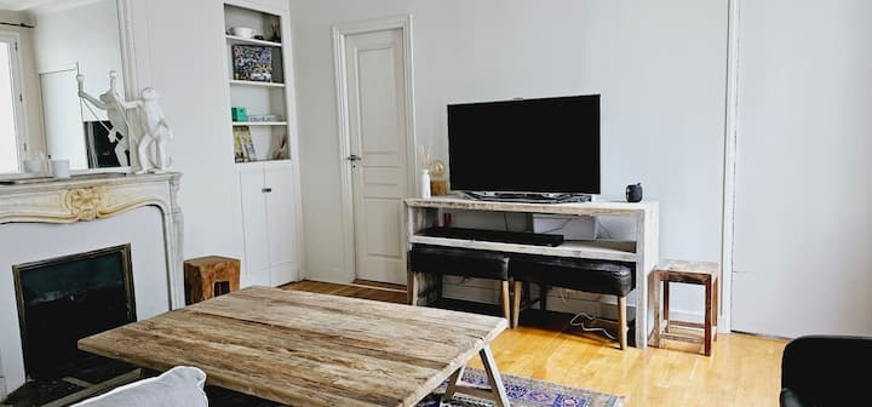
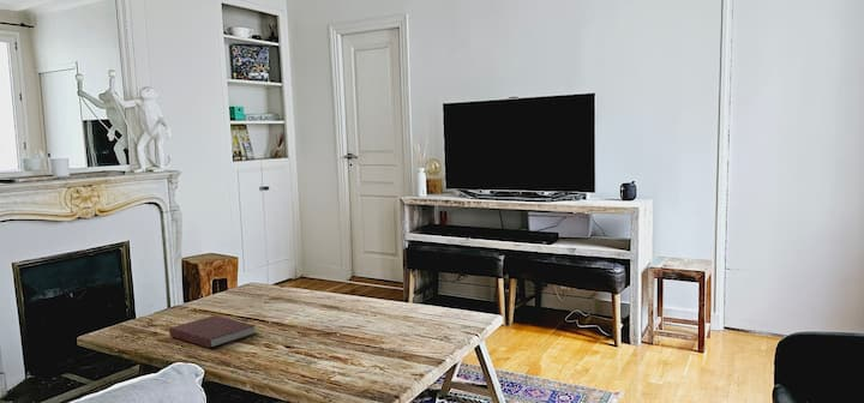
+ notebook [168,314,257,349]
